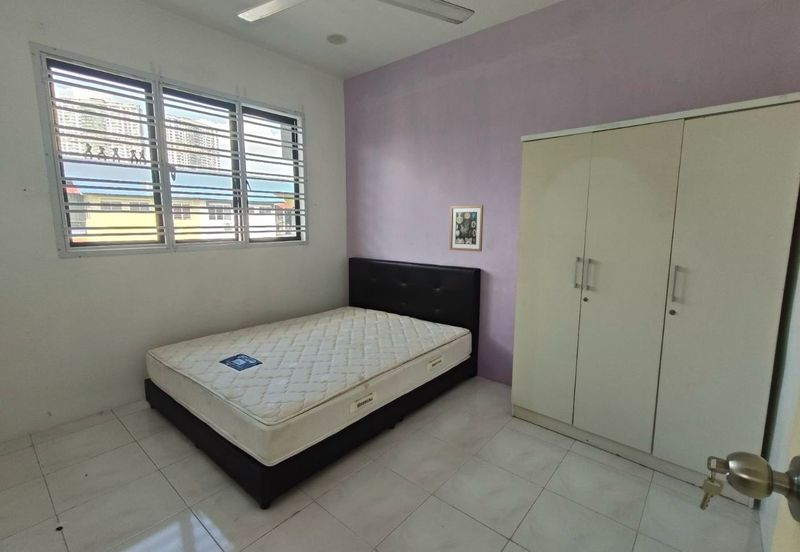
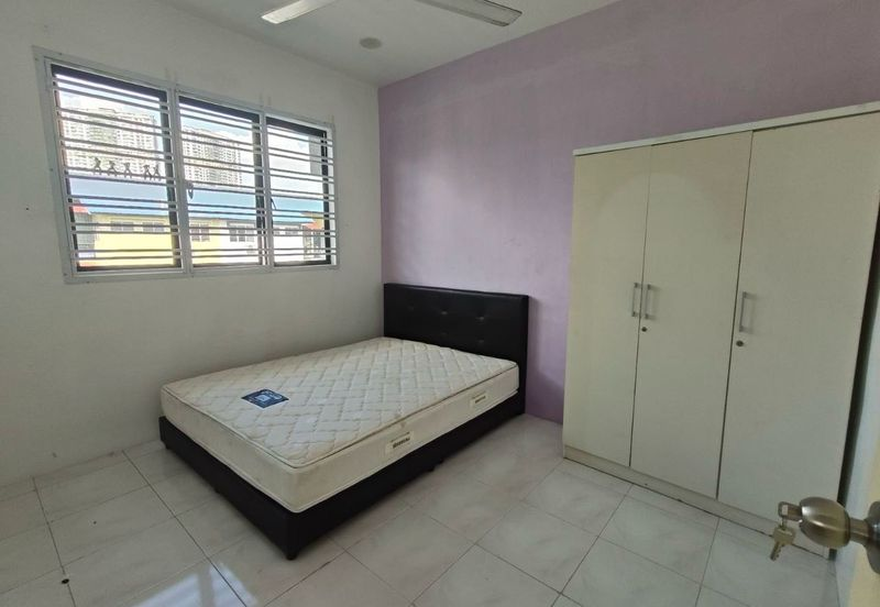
- wall art [449,204,484,252]
